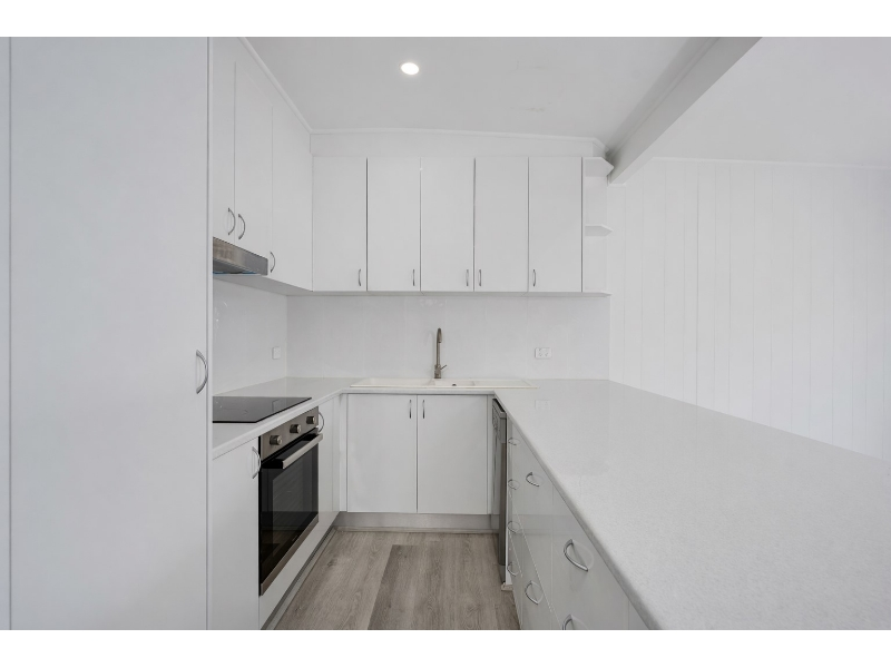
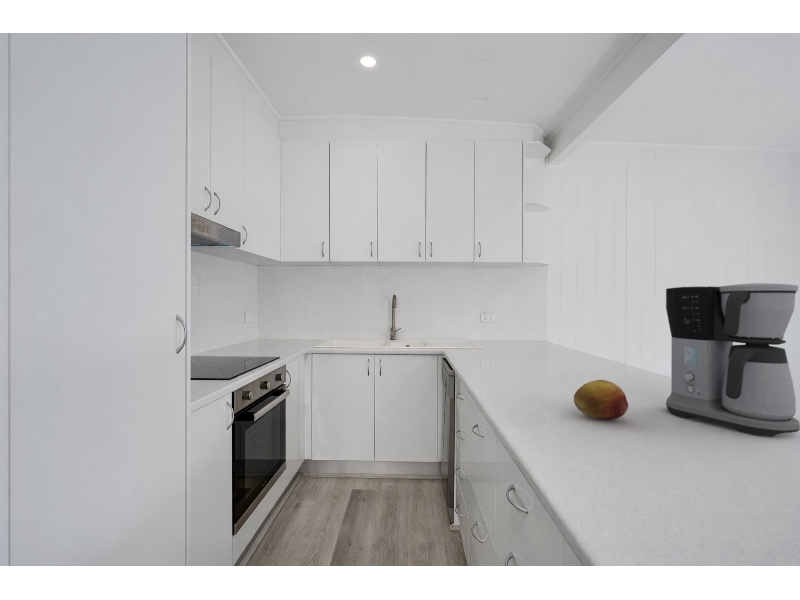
+ fruit [573,379,629,421]
+ coffee maker [665,282,800,438]
